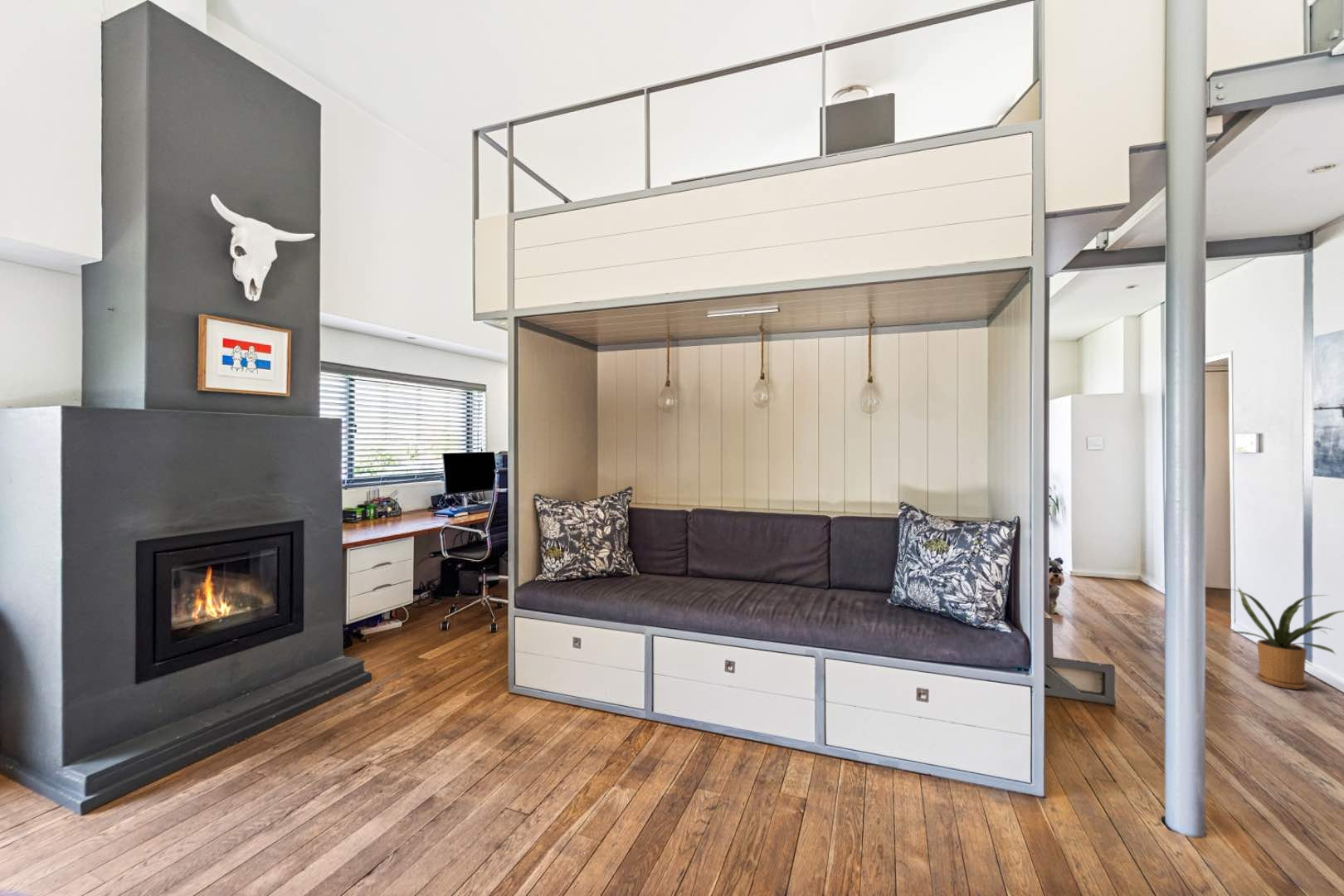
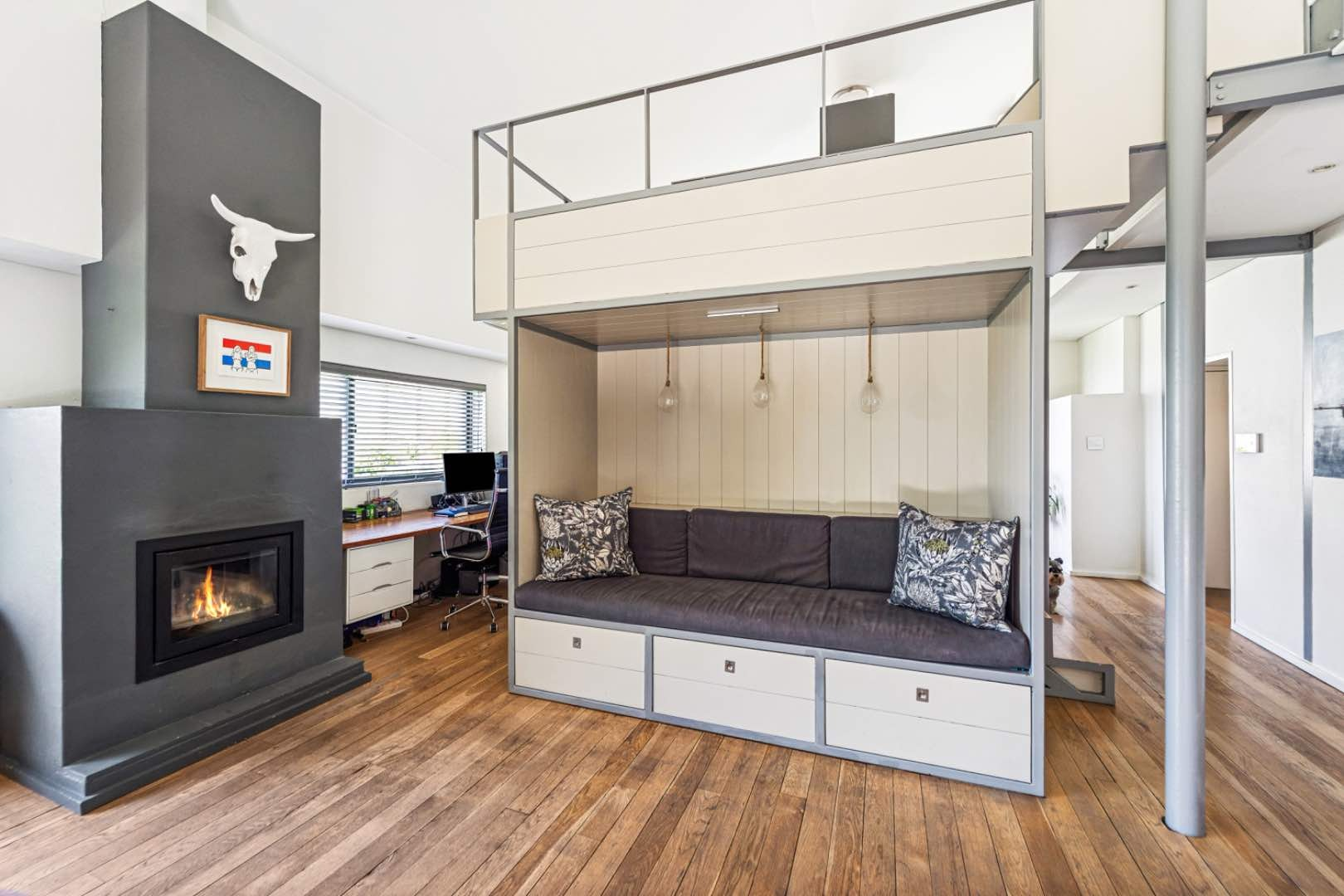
- house plant [1228,587,1344,690]
